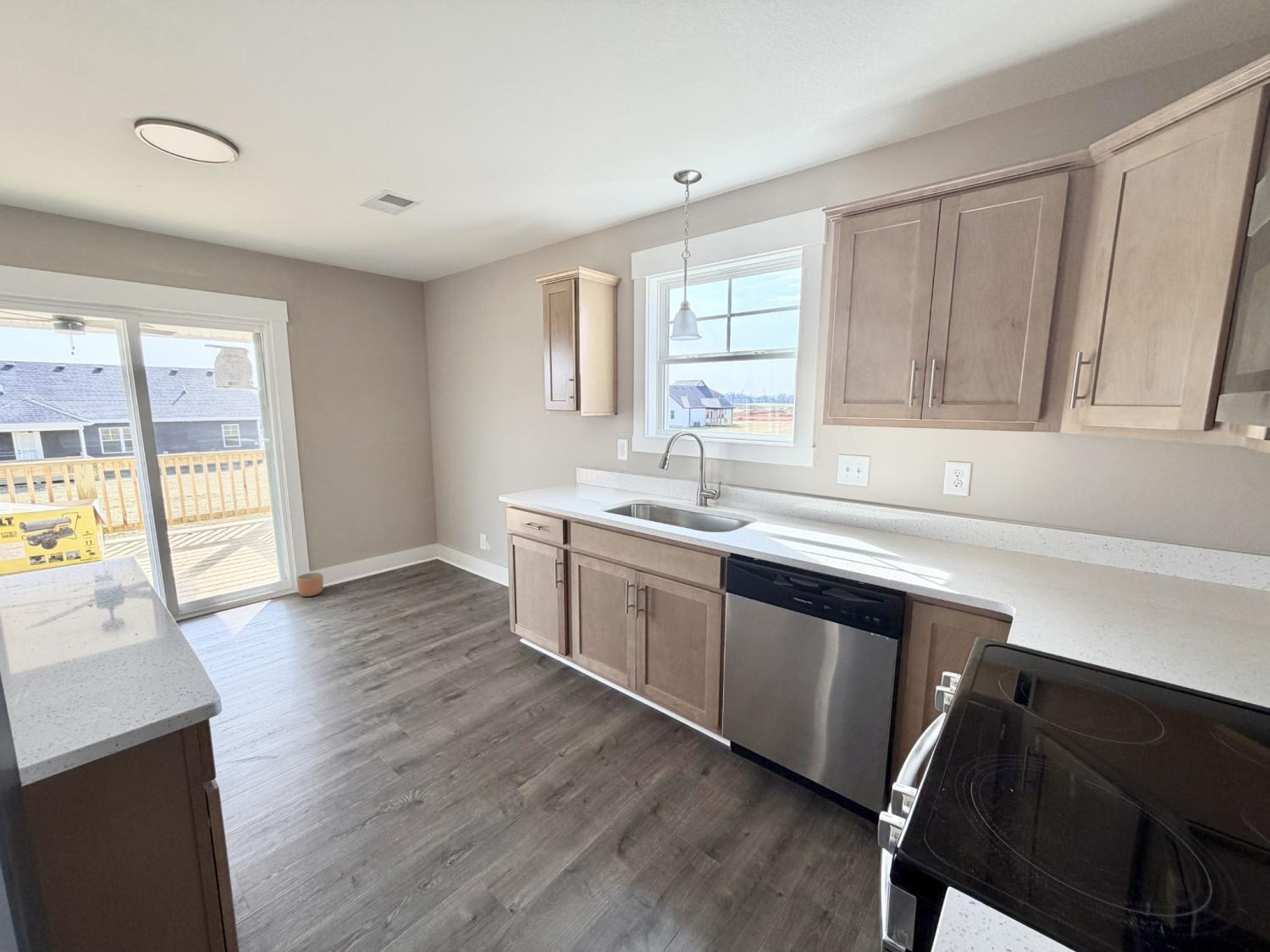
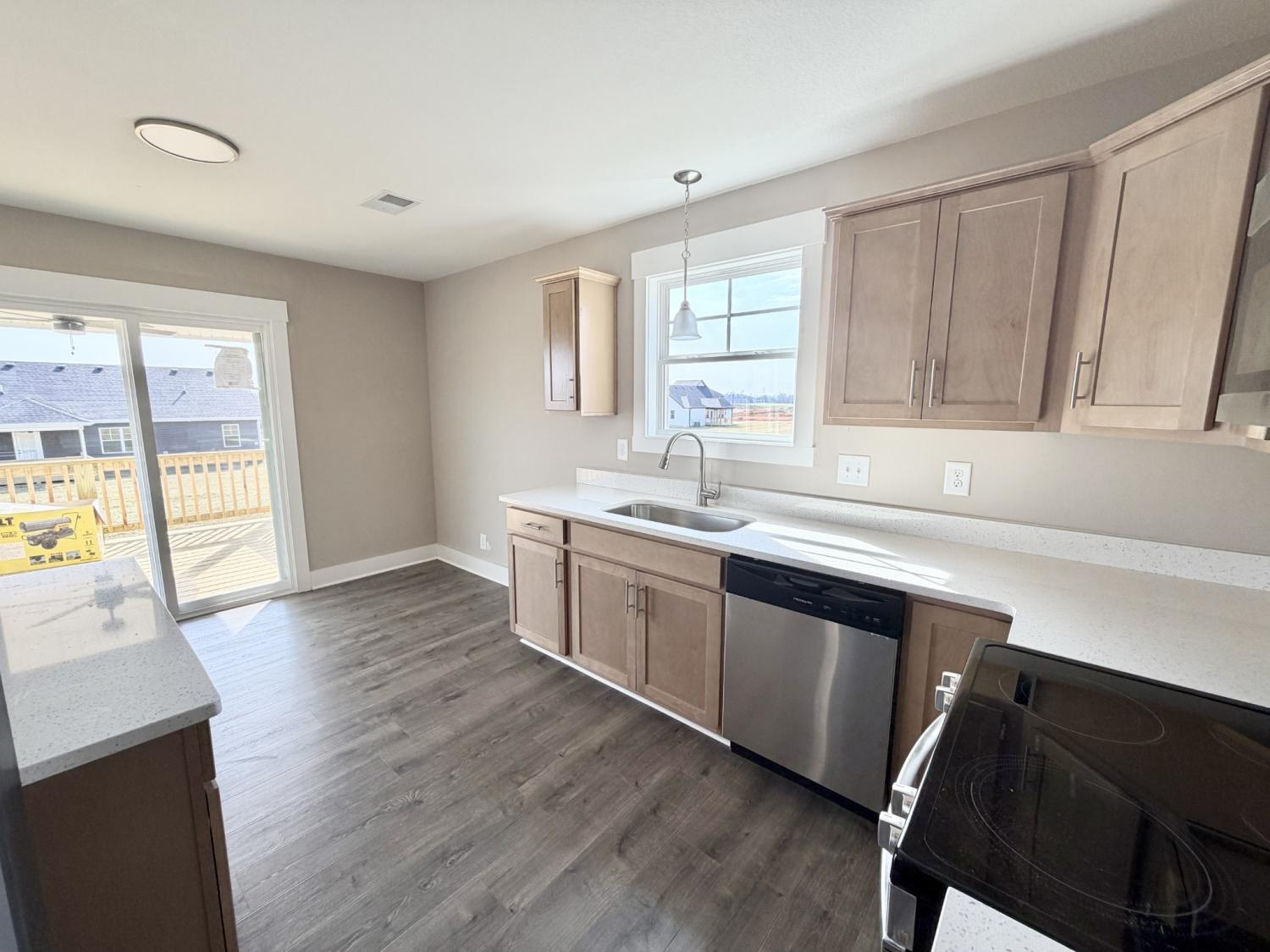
- planter [295,571,324,597]
